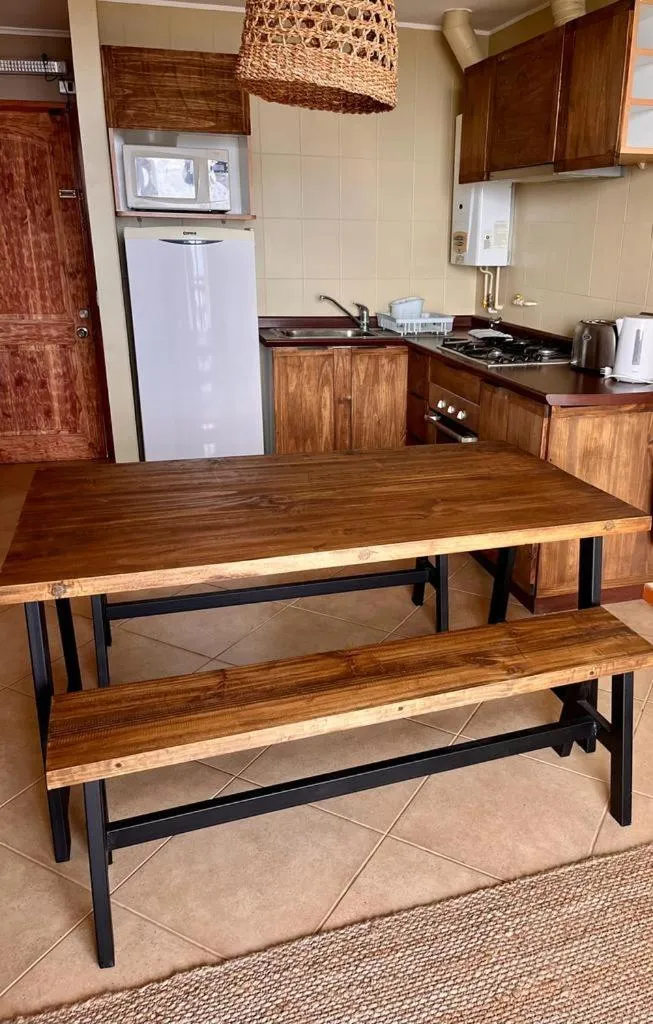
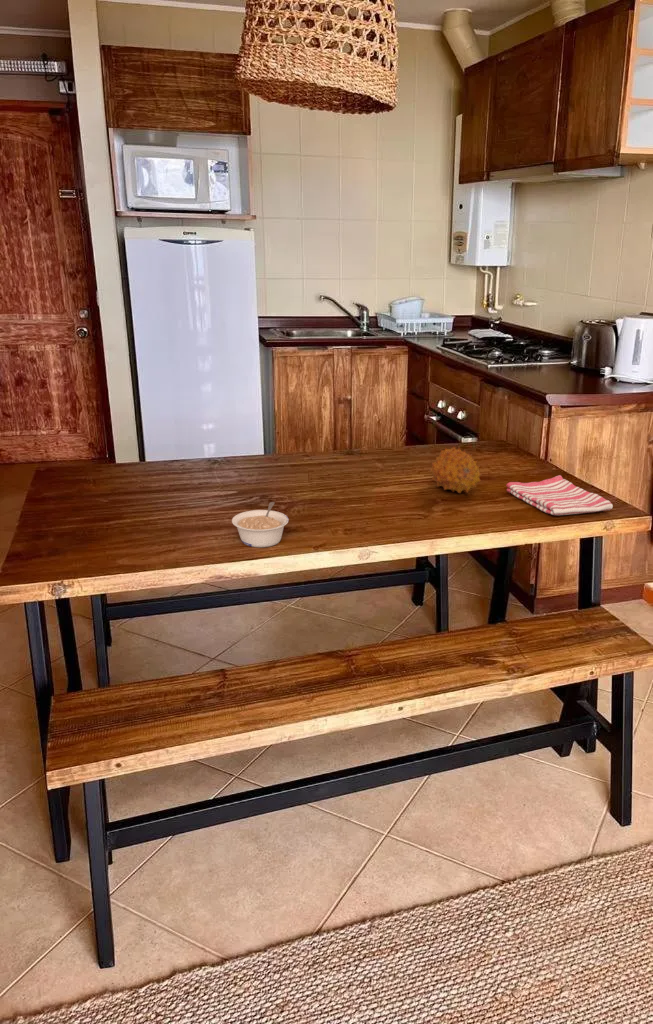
+ legume [231,501,290,548]
+ dish towel [505,474,614,516]
+ fruit [428,445,483,494]
